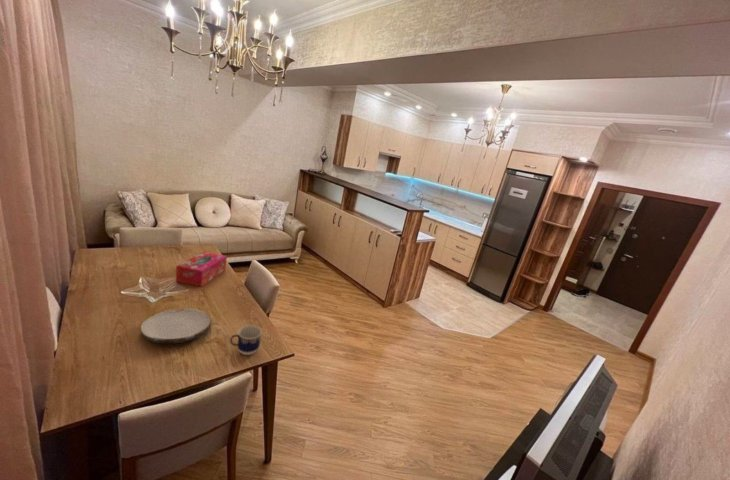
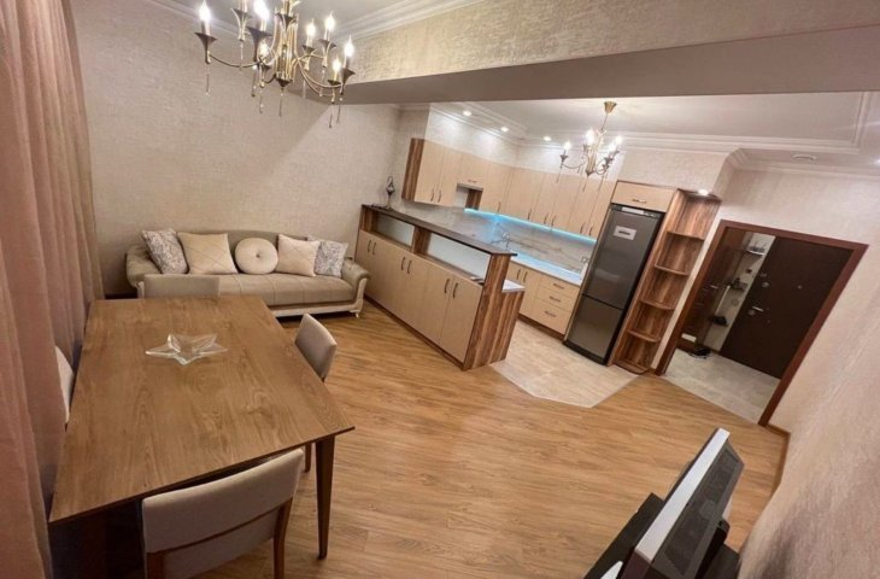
- cup [229,324,263,356]
- tissue box [175,251,228,288]
- plate [140,307,212,344]
